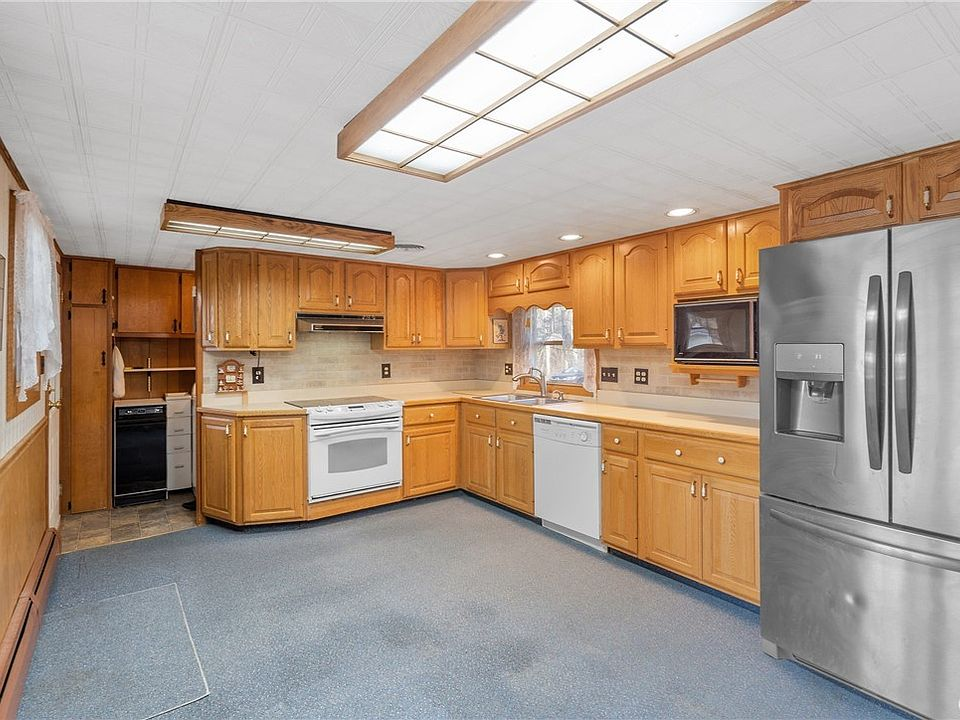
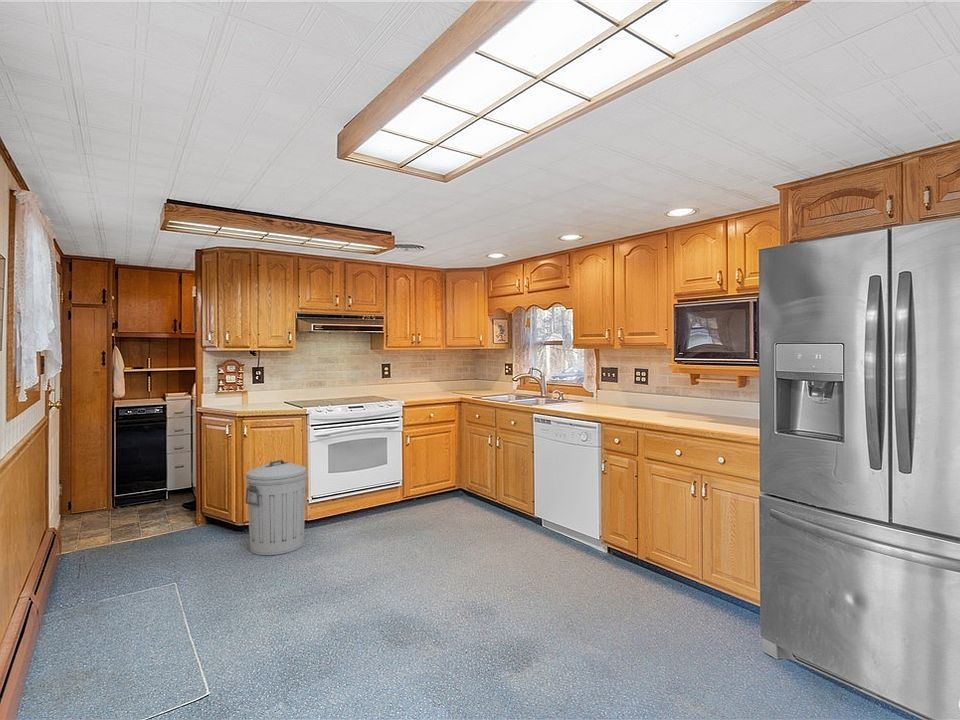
+ trash can [245,459,308,556]
